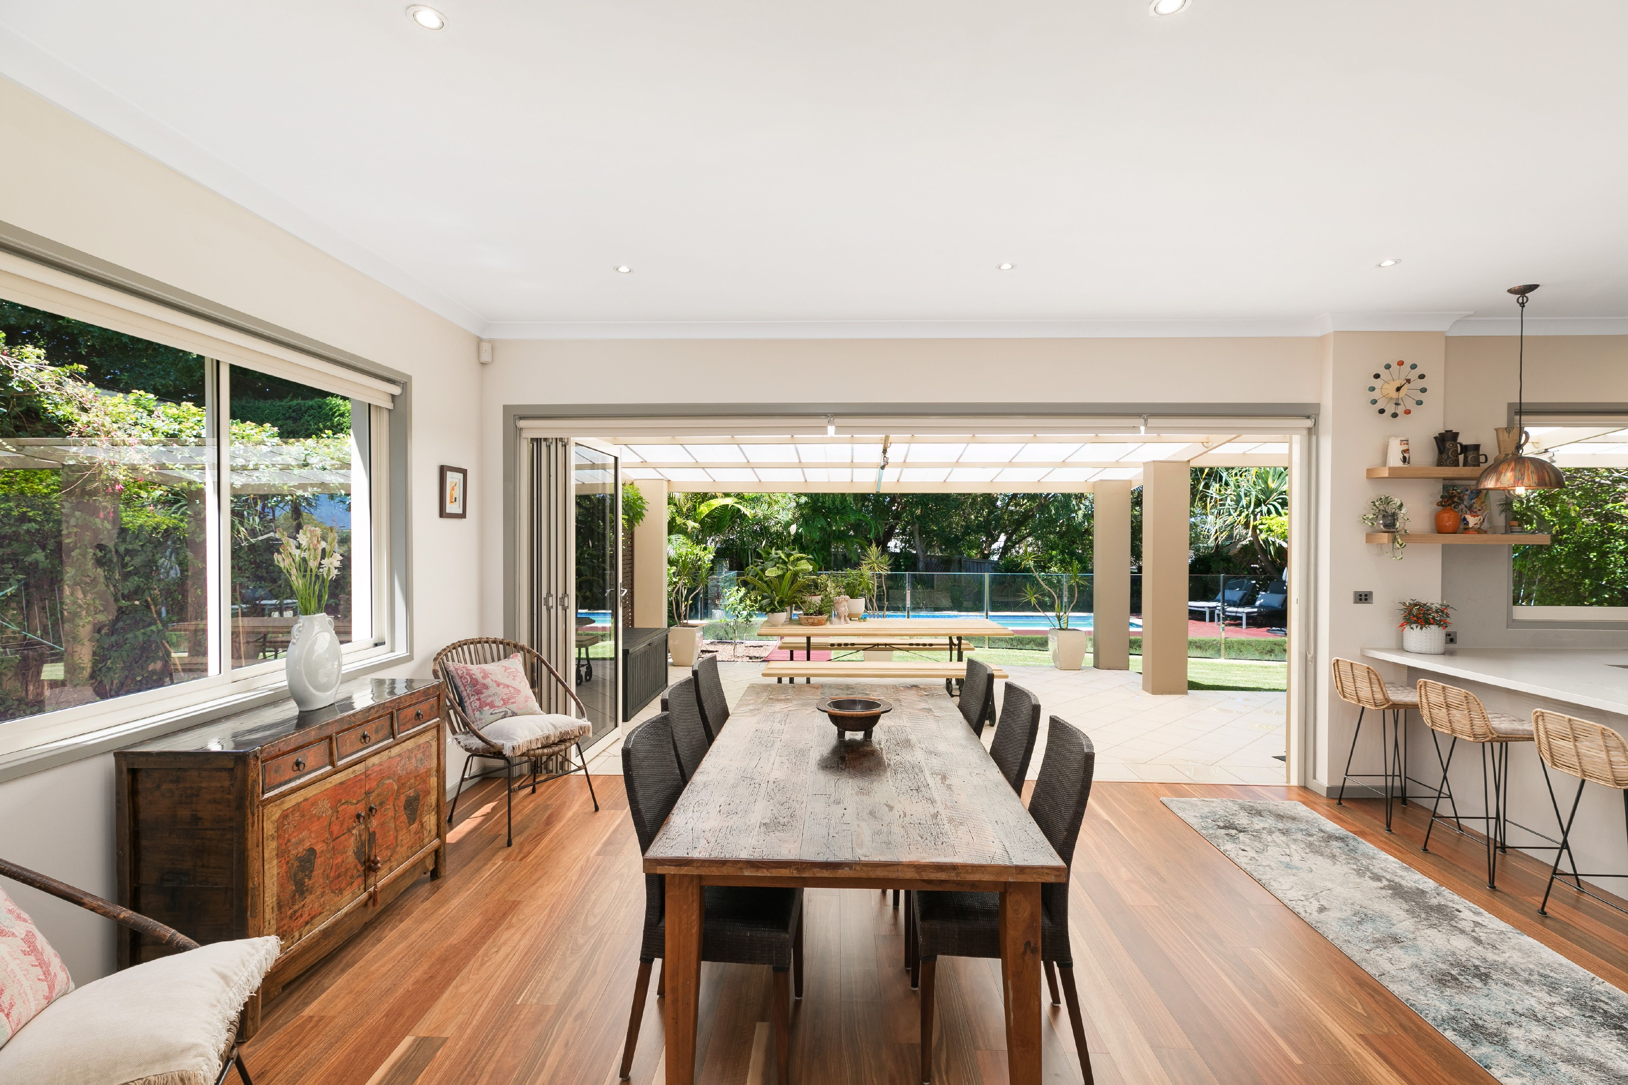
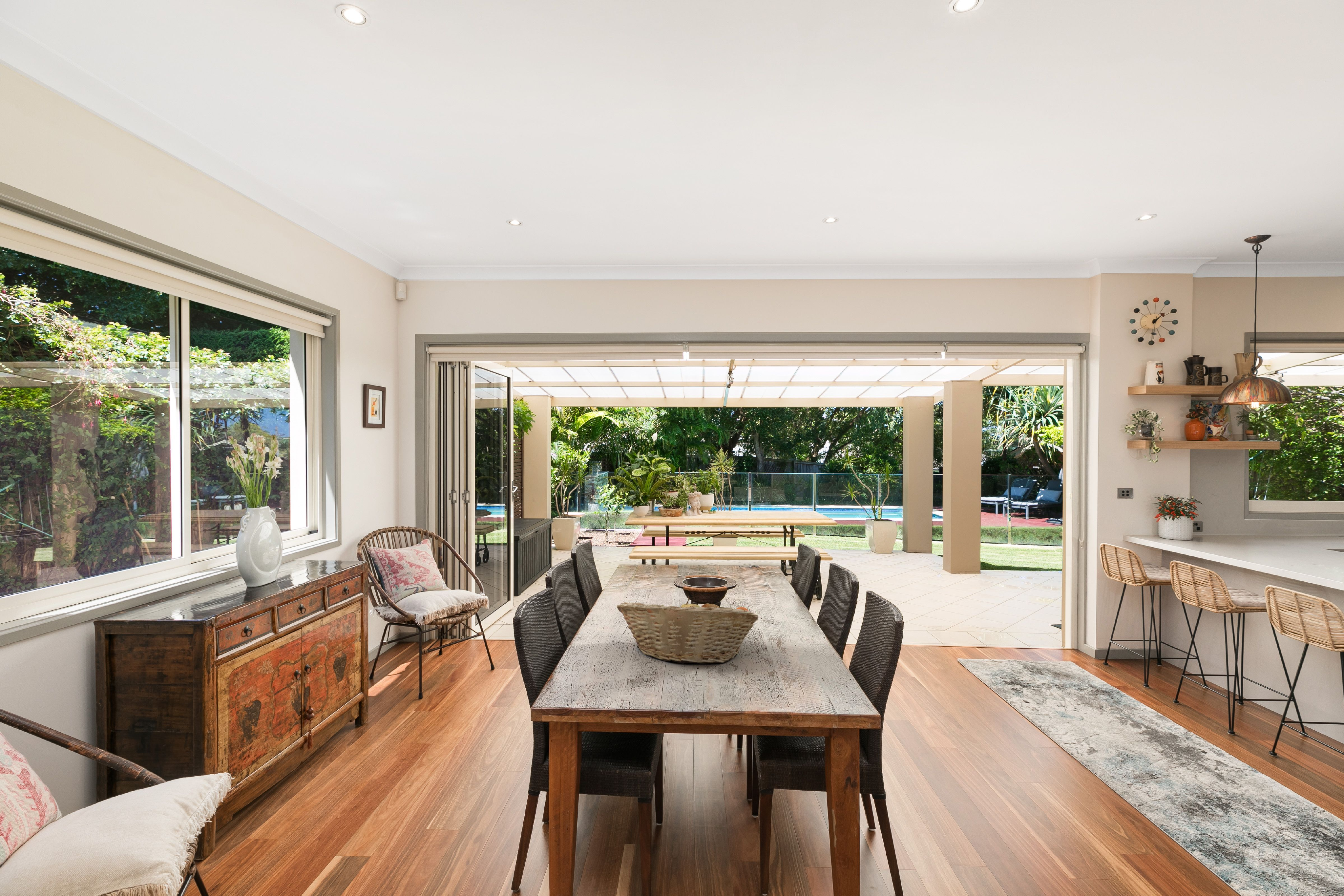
+ fruit basket [617,596,759,664]
